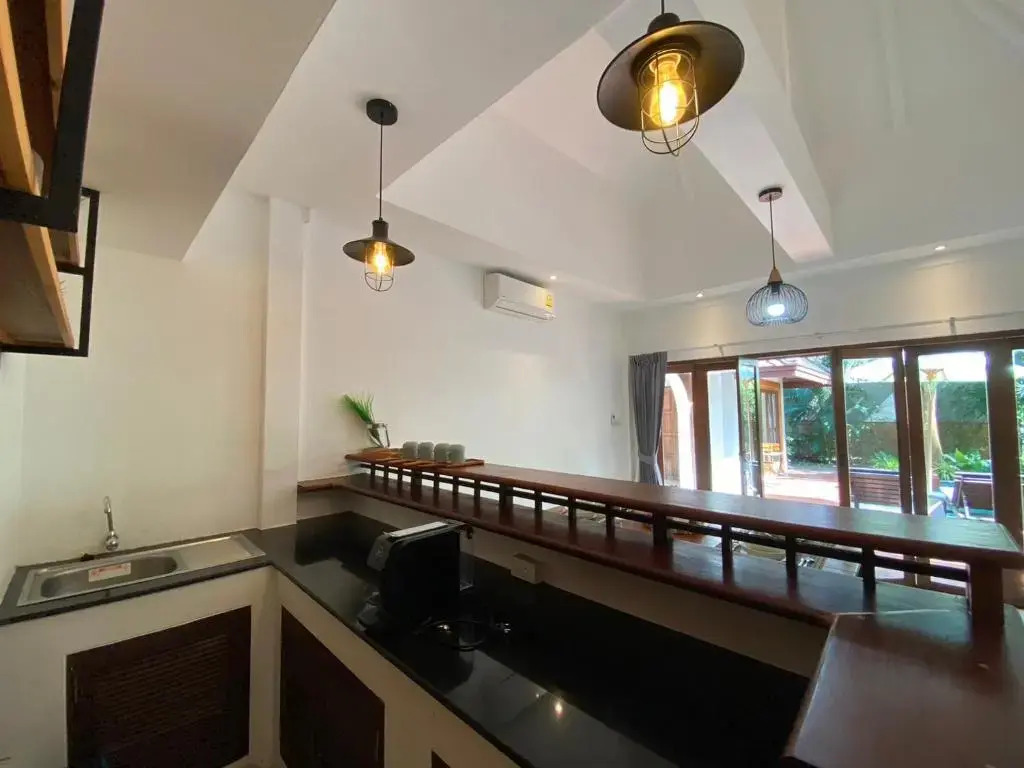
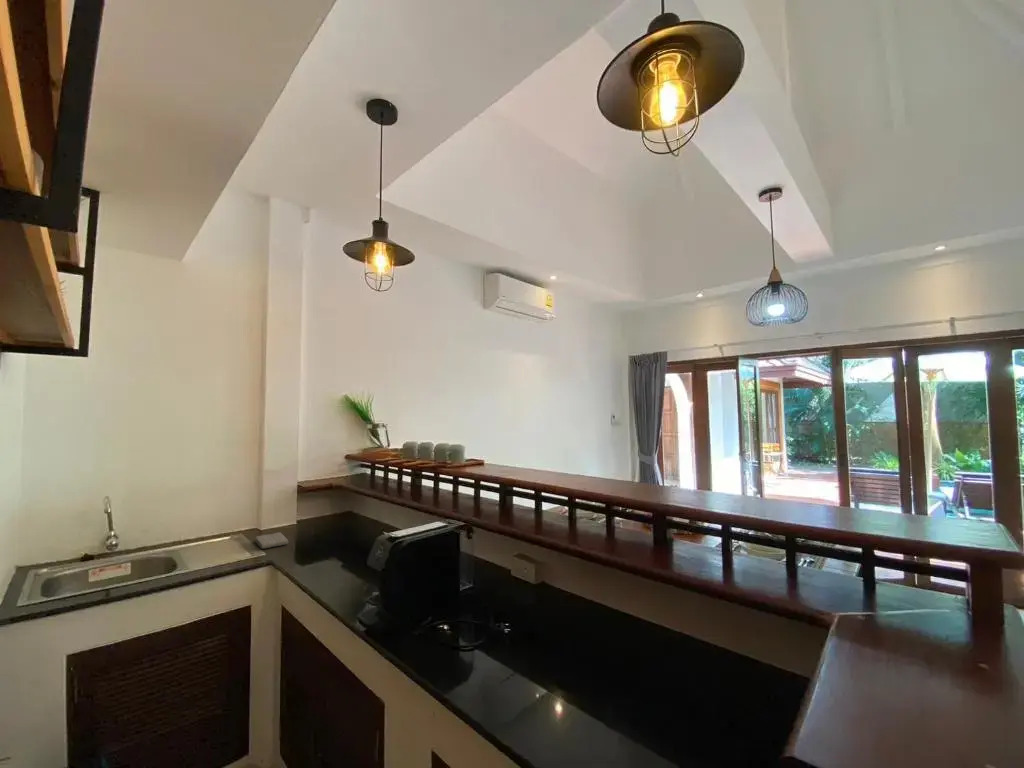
+ washcloth [255,531,289,550]
